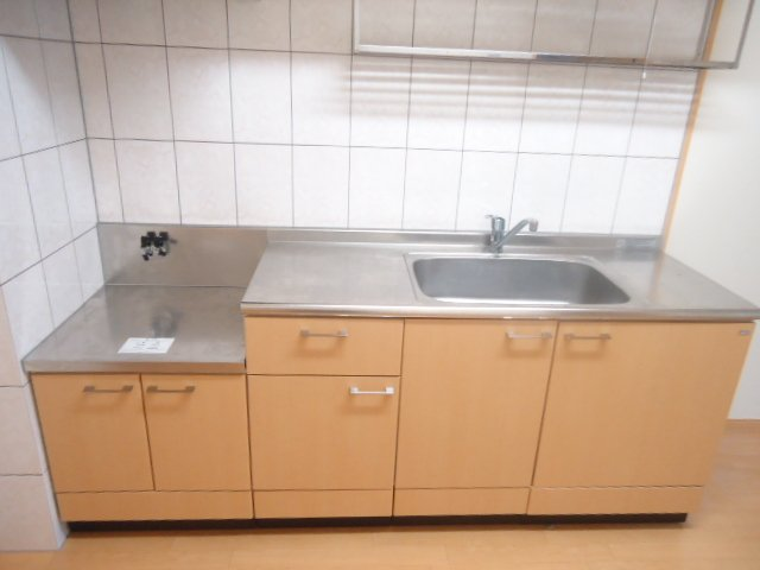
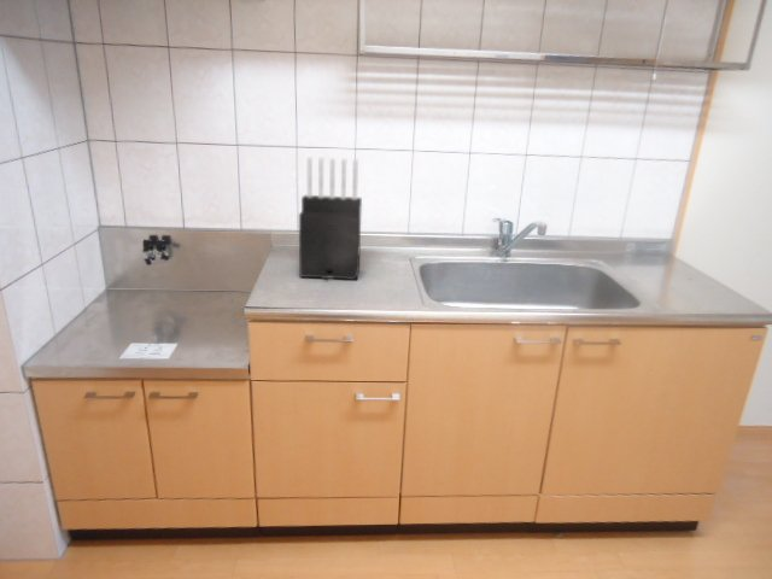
+ knife block [298,156,363,282]
